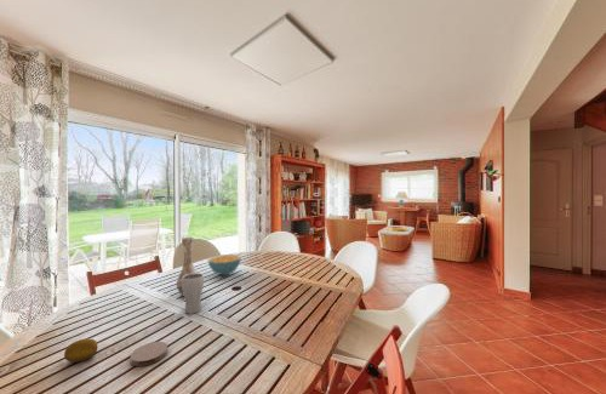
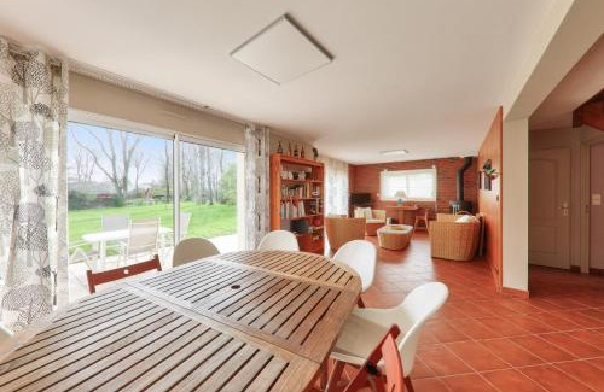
- cereal bowl [206,253,242,276]
- vase [176,236,198,297]
- fruit [63,338,98,364]
- drinking glass [182,272,205,315]
- coaster [130,341,168,367]
